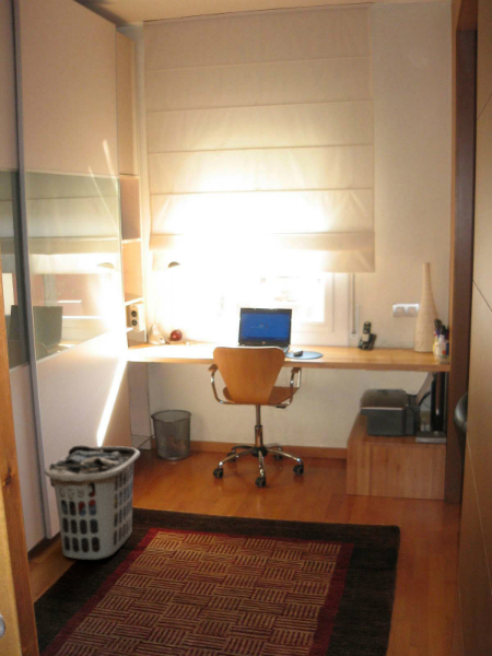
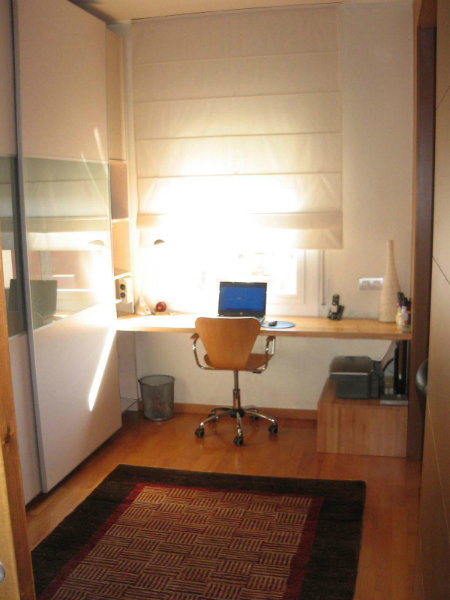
- clothes hamper [43,444,141,561]
